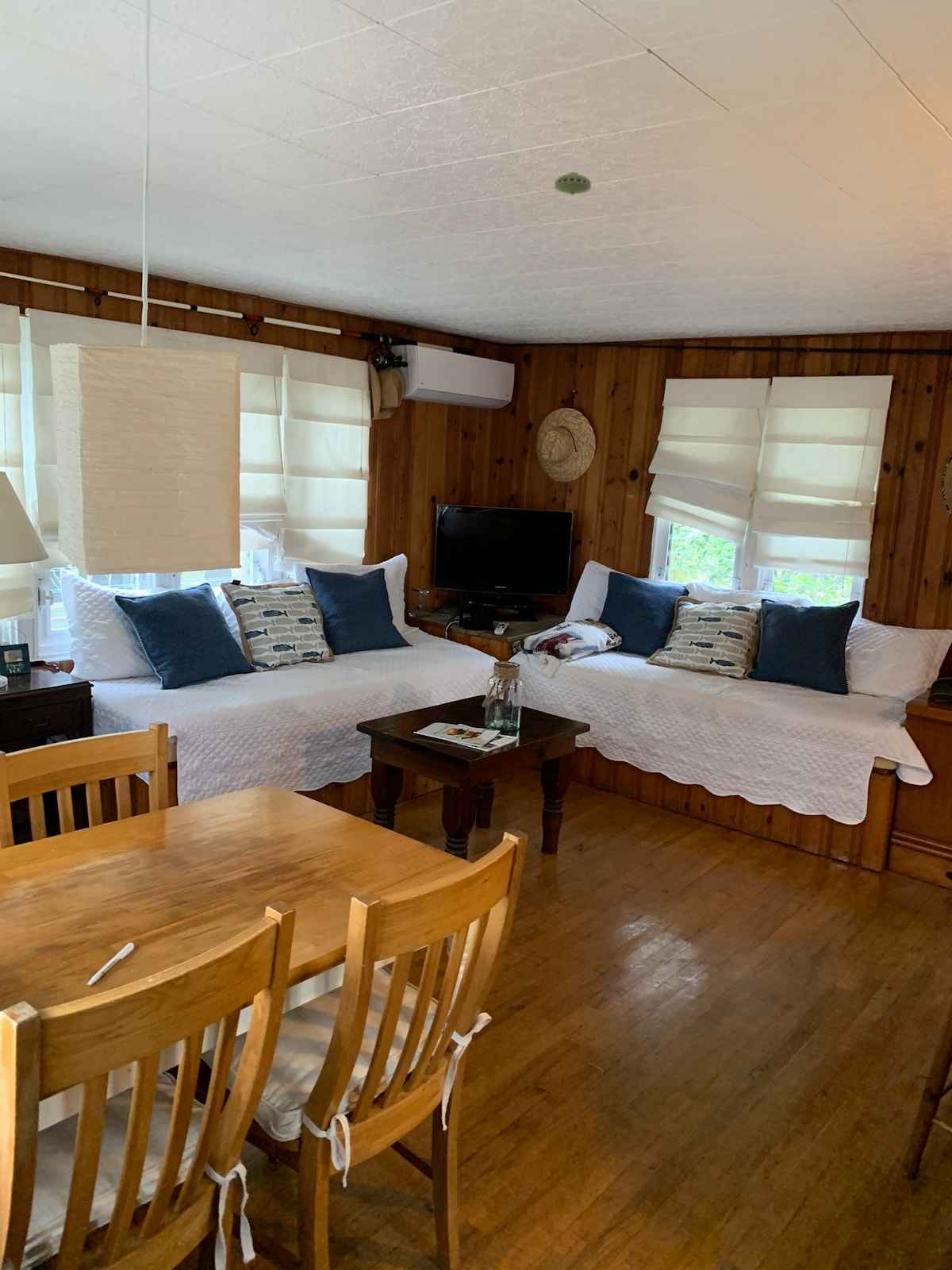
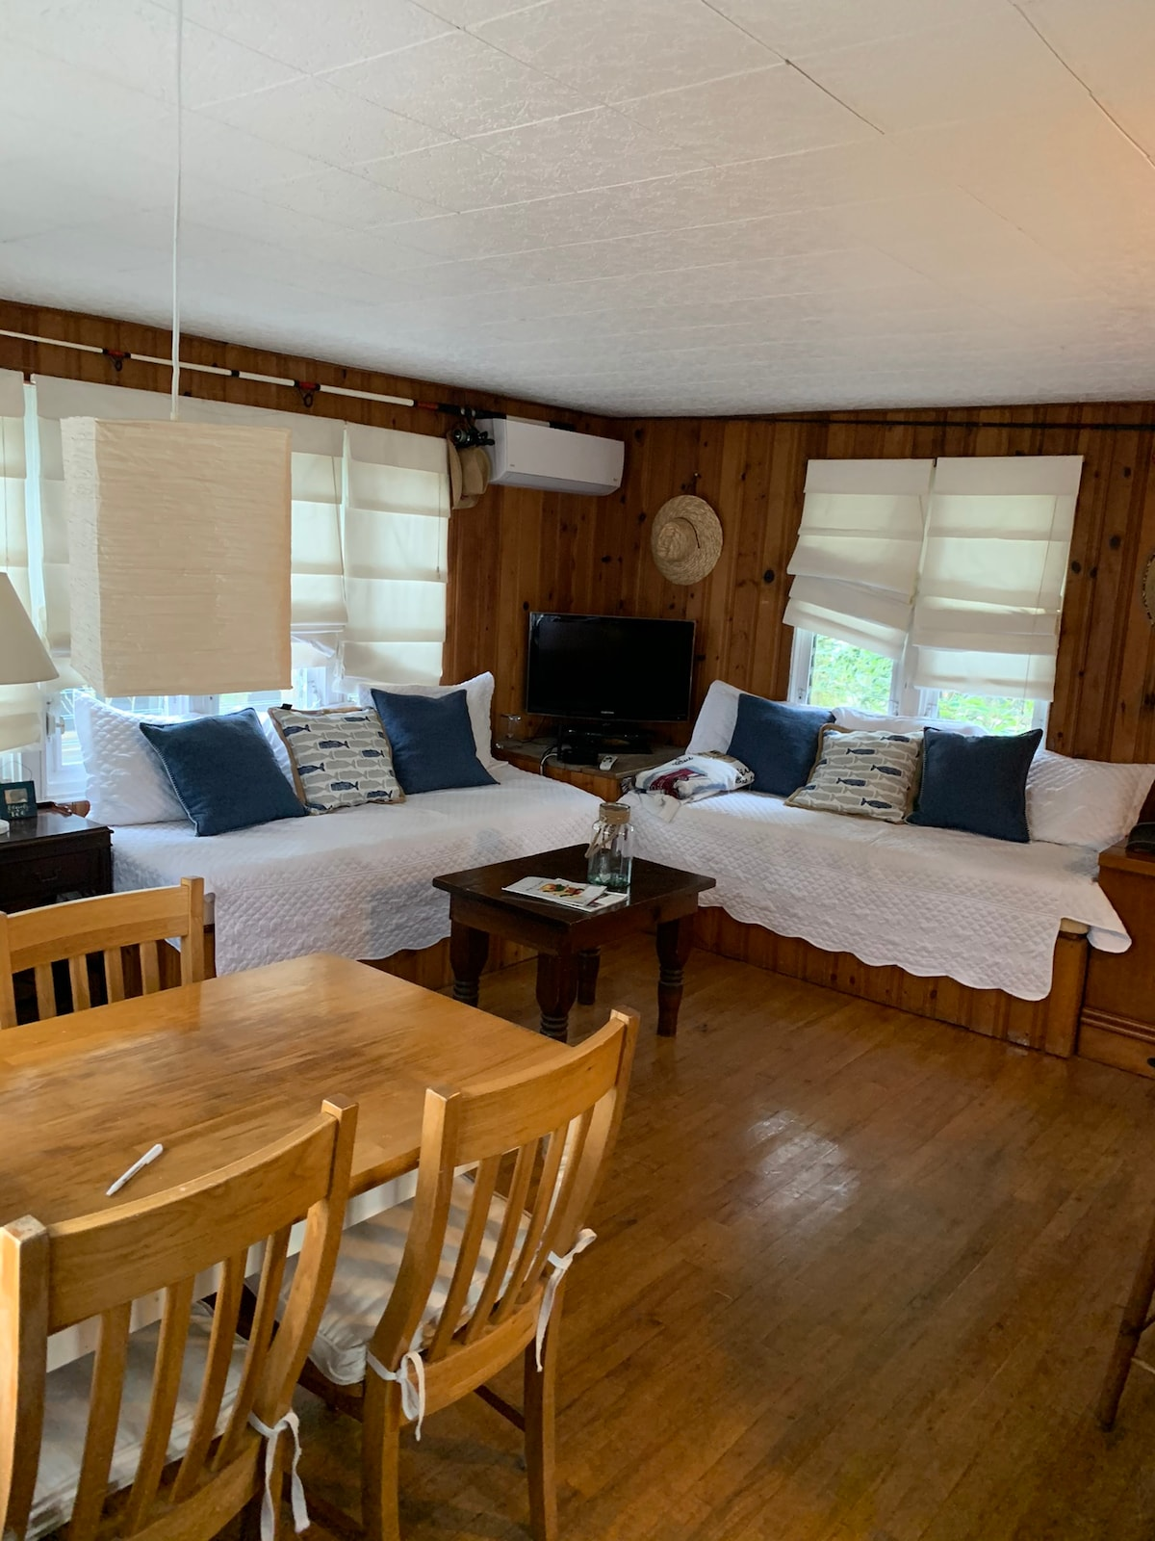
- smoke detector [554,171,592,195]
